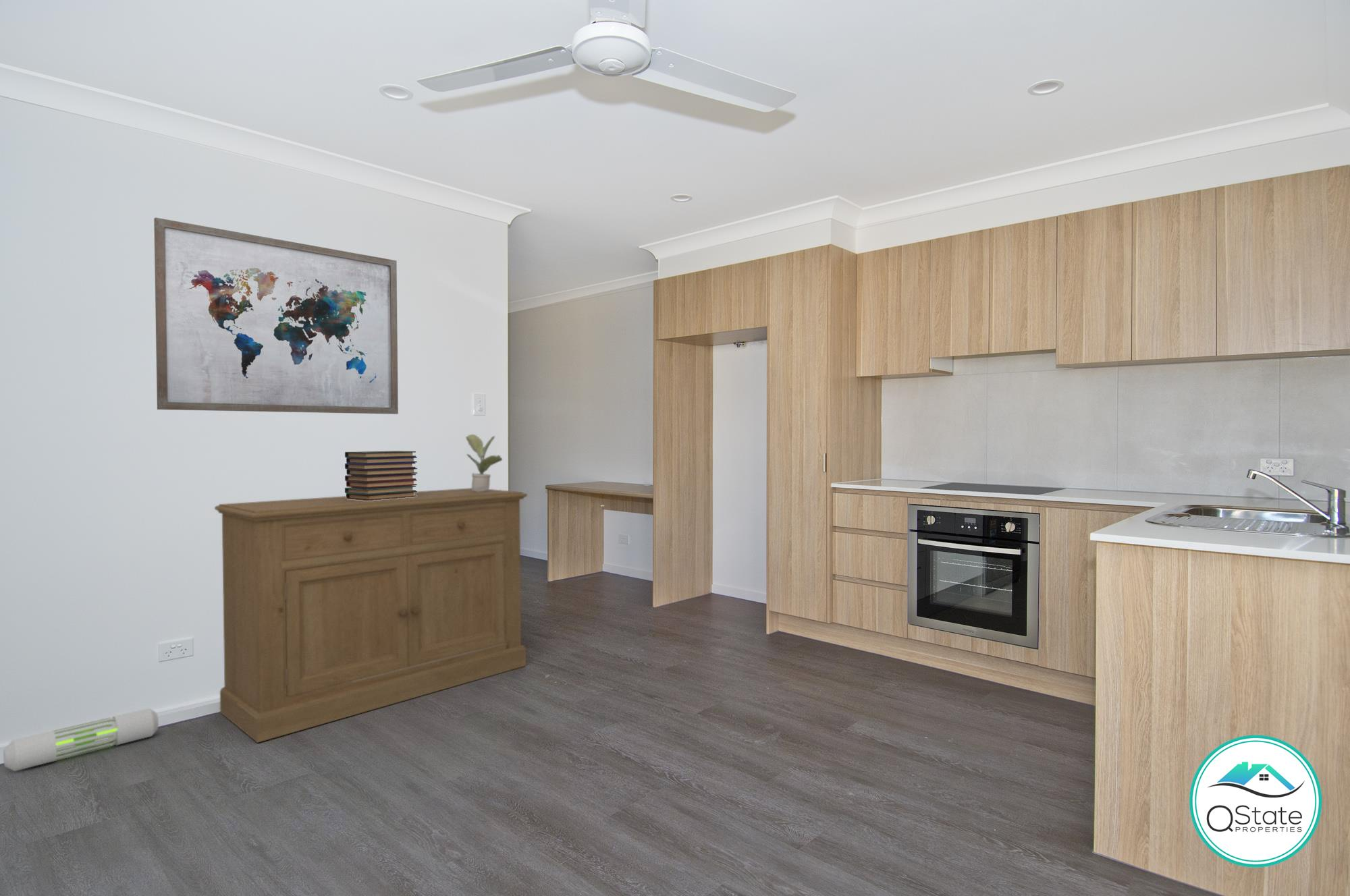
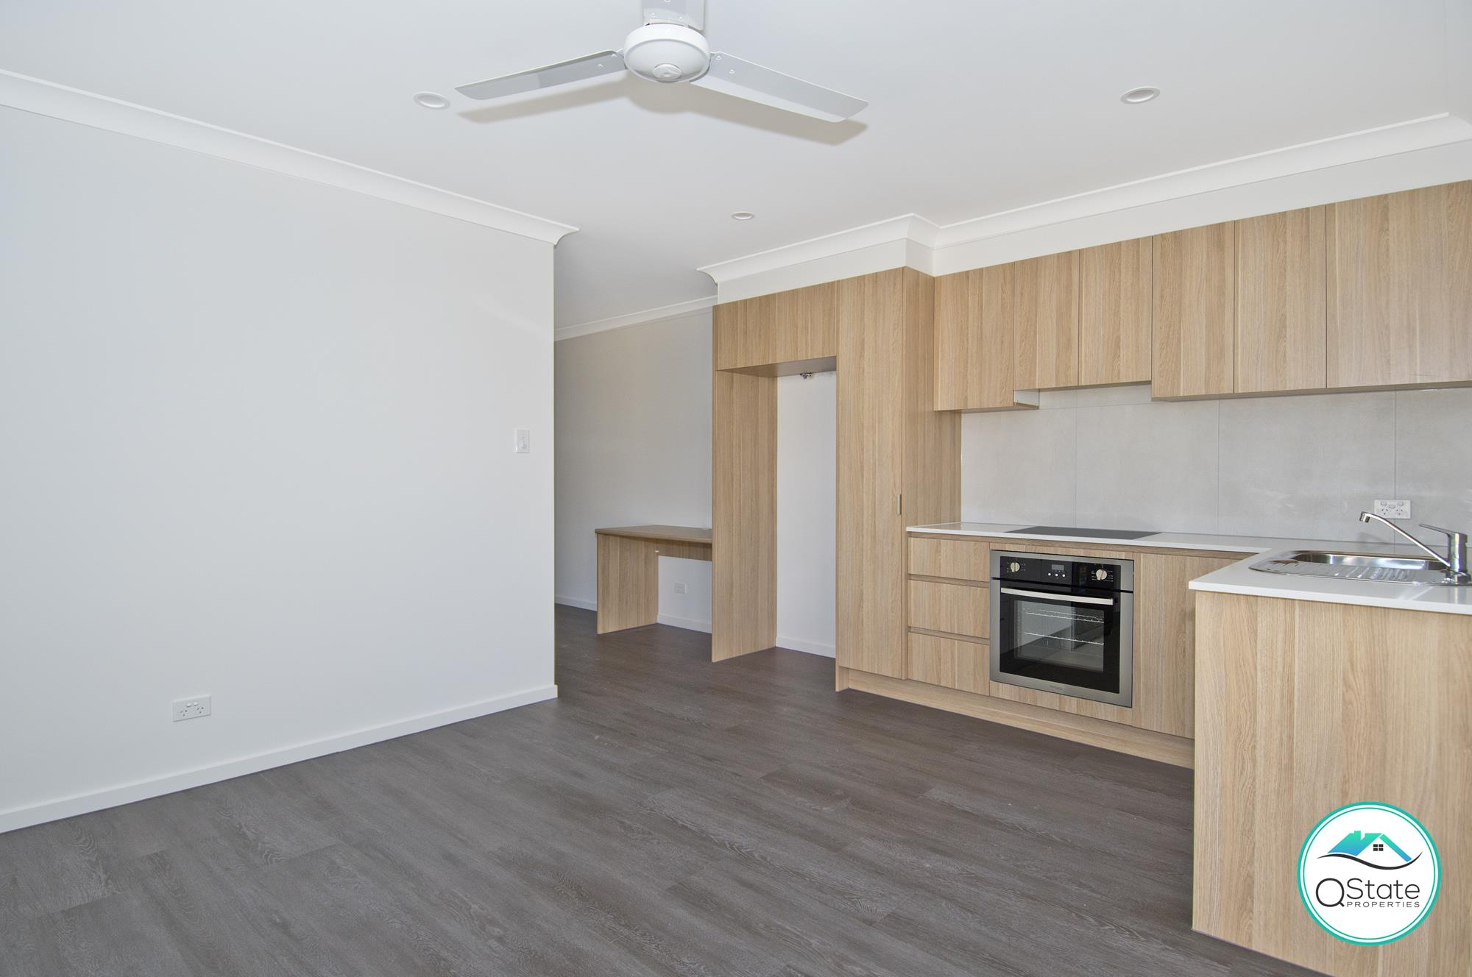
- potted plant [465,434,503,492]
- sideboard [214,487,528,744]
- wall art [153,217,399,415]
- air purifier [3,708,159,772]
- book stack [344,450,418,501]
